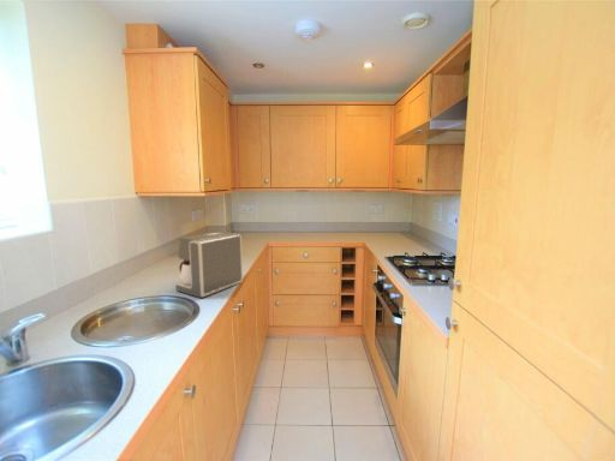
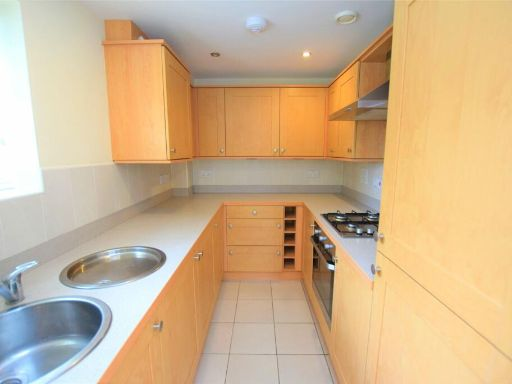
- coffee maker [174,230,244,299]
